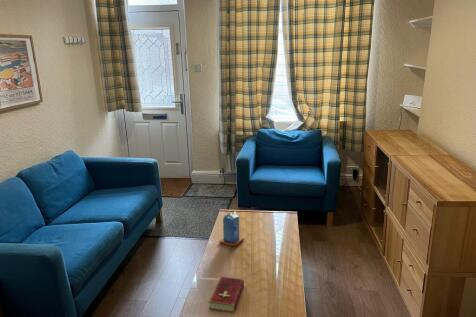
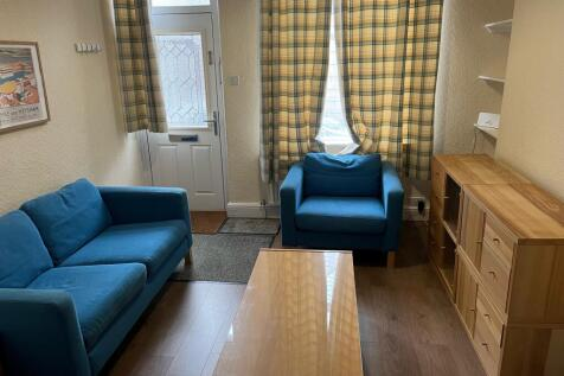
- candle [218,211,245,247]
- hardcover book [208,275,245,314]
